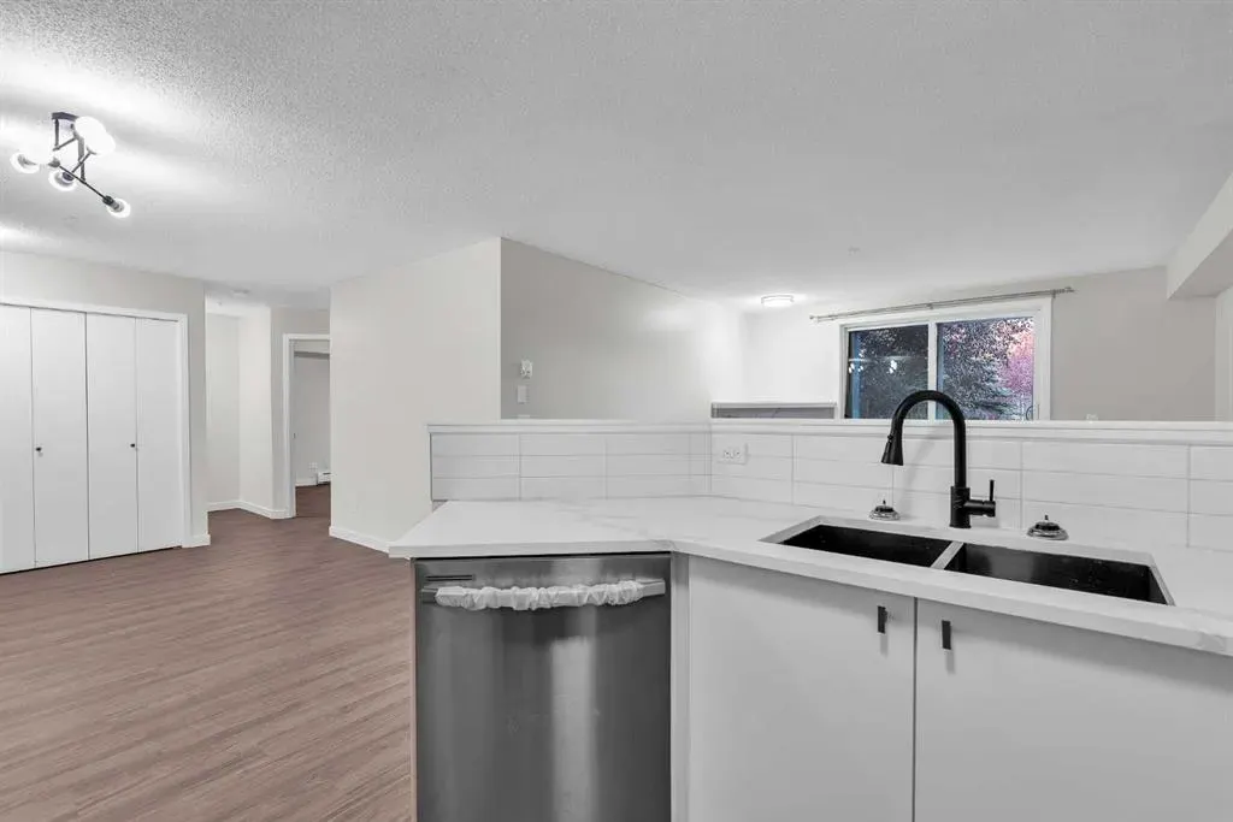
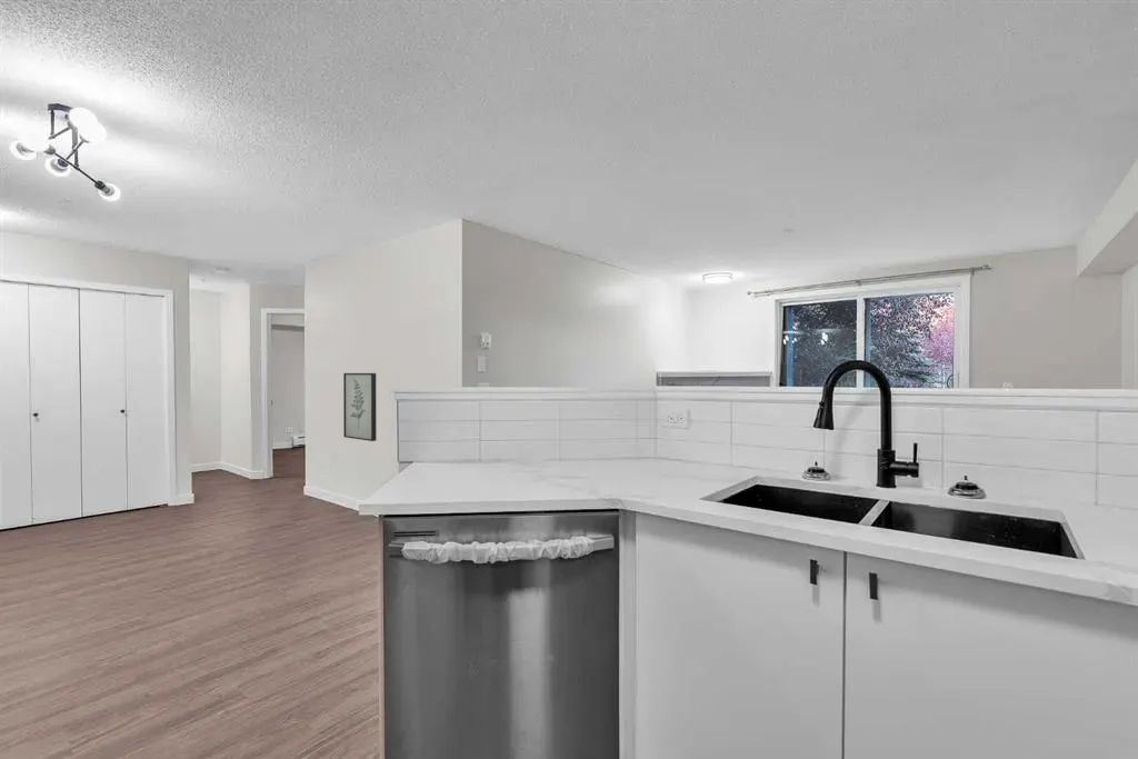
+ wall art [342,372,378,442]
